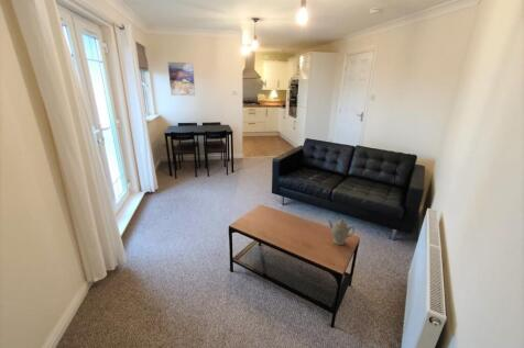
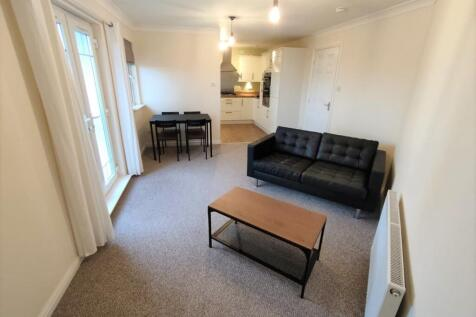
- wall art [167,61,196,97]
- chinaware [327,216,356,246]
